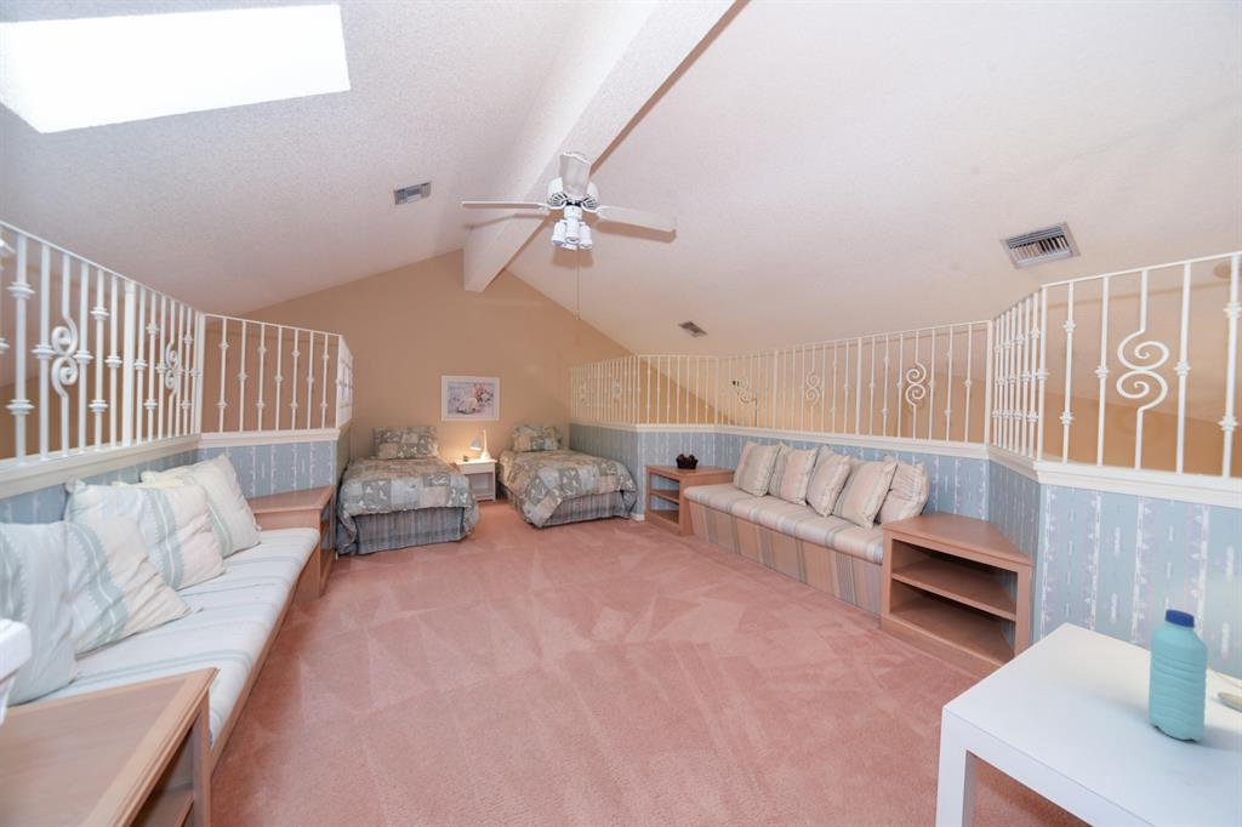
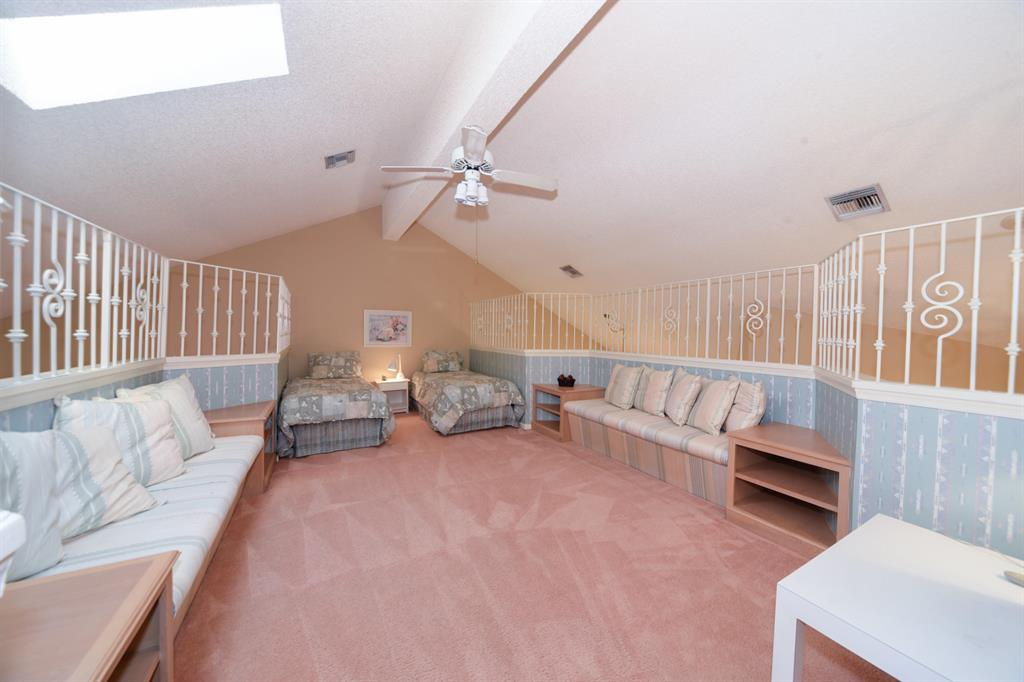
- water bottle [1147,609,1209,742]
